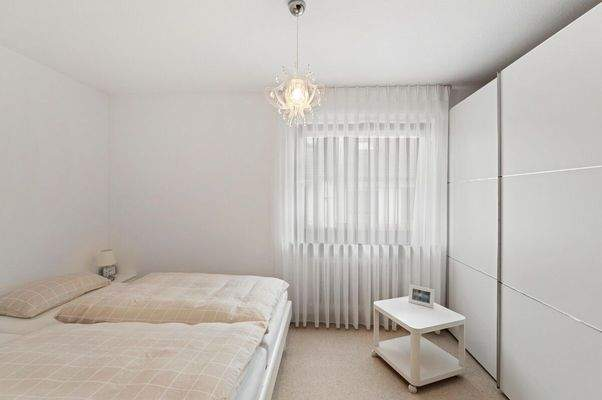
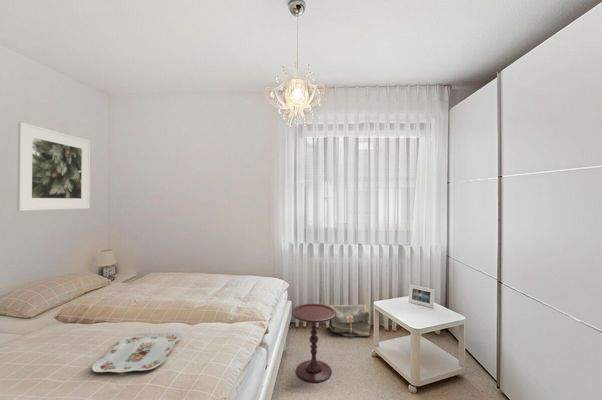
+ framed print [16,121,91,212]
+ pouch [328,304,371,338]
+ side table [290,303,336,384]
+ serving tray [91,331,182,374]
